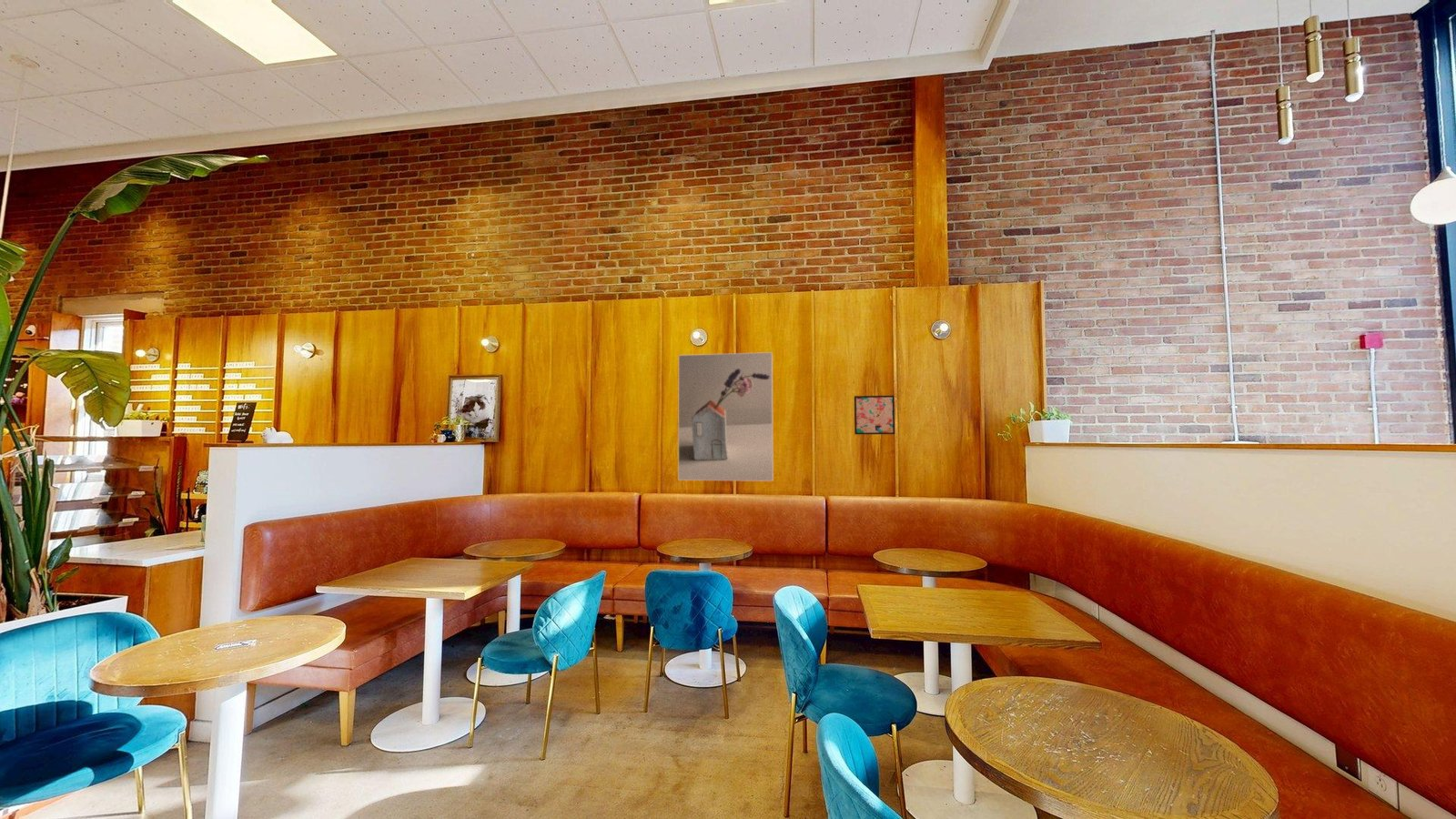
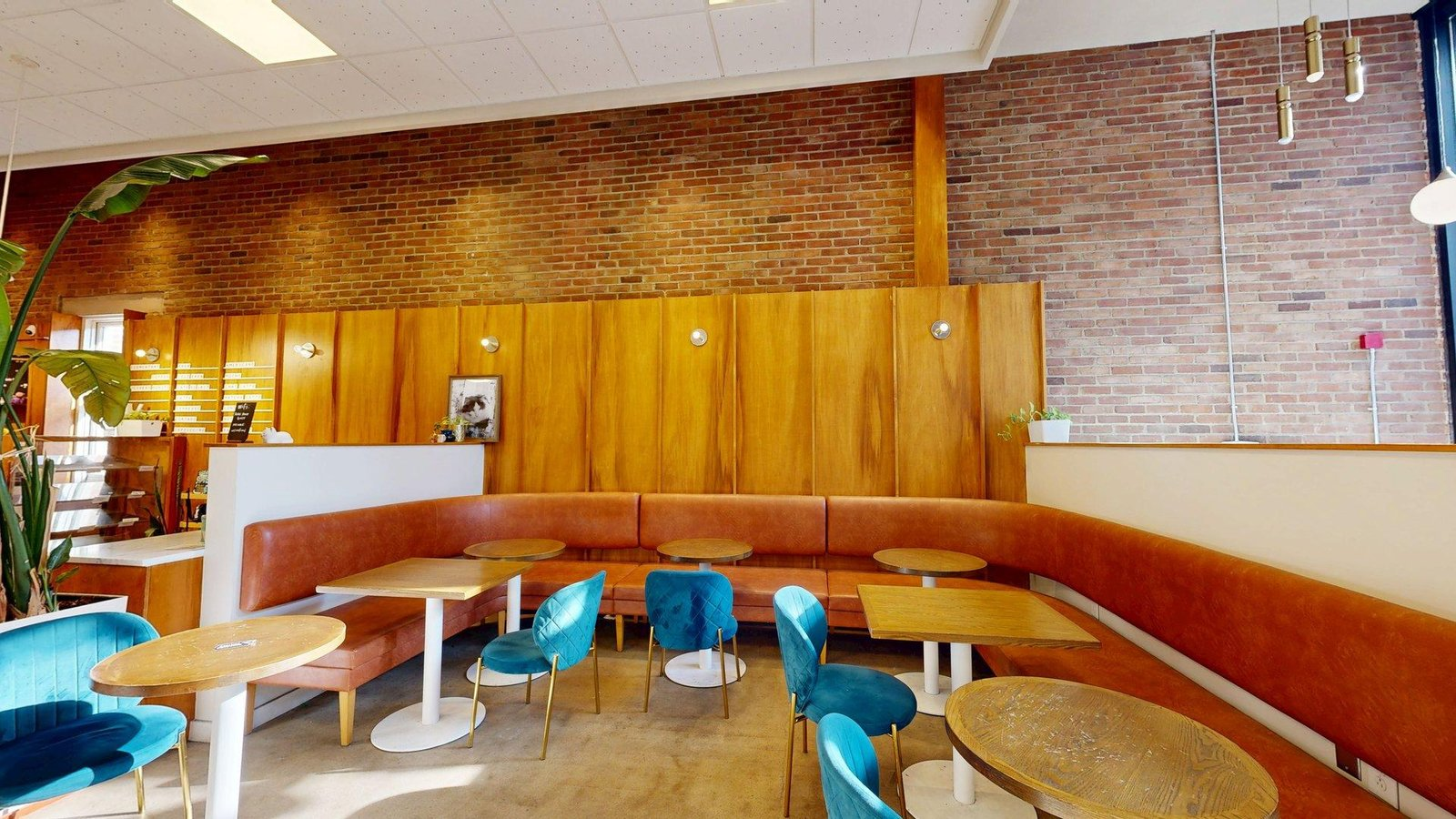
- wall art [854,395,895,435]
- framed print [677,351,774,482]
